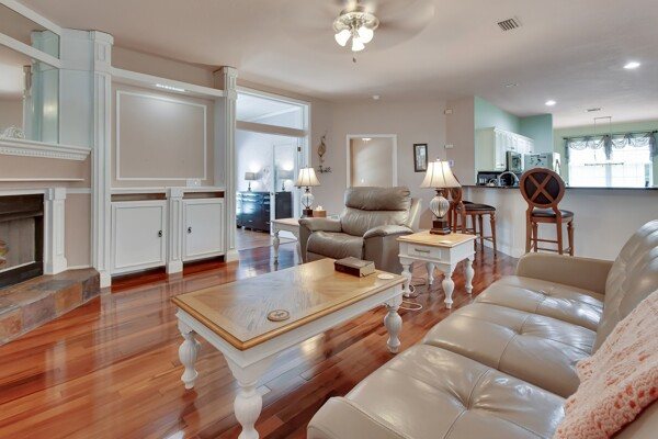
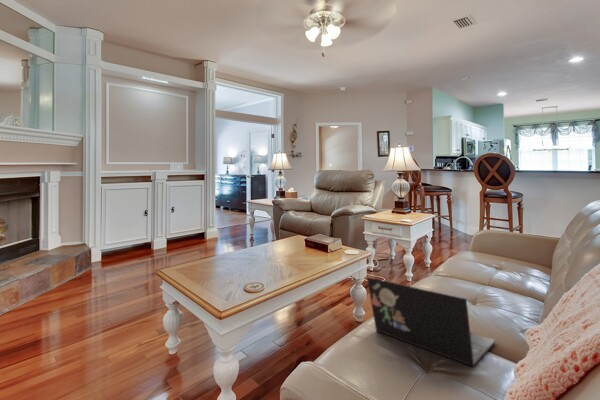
+ laptop [366,276,497,368]
